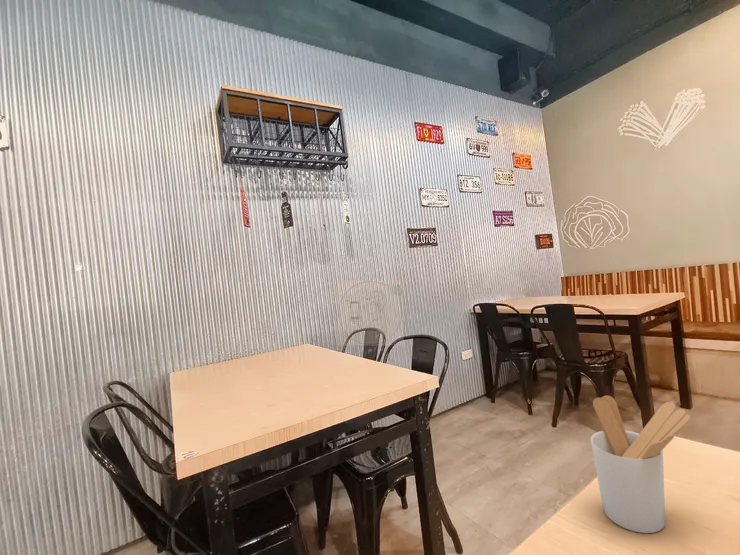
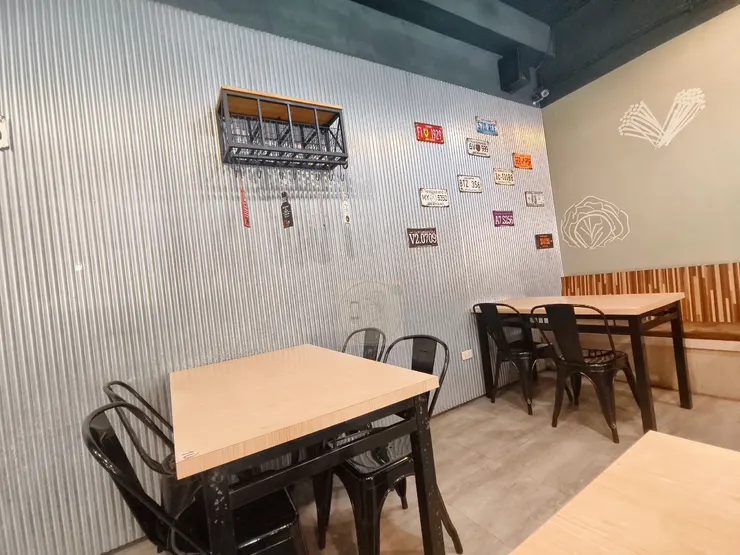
- utensil holder [590,395,691,534]
